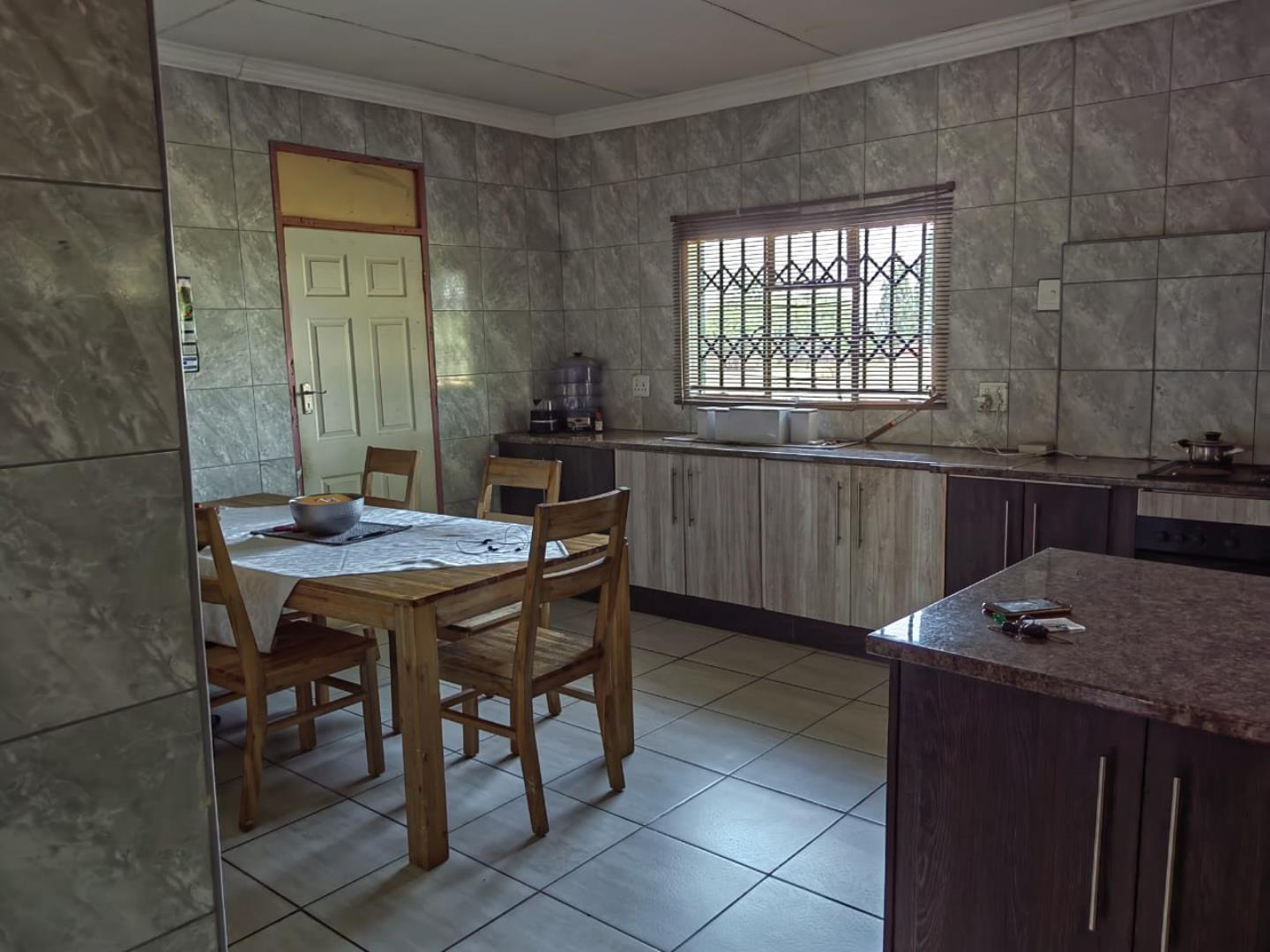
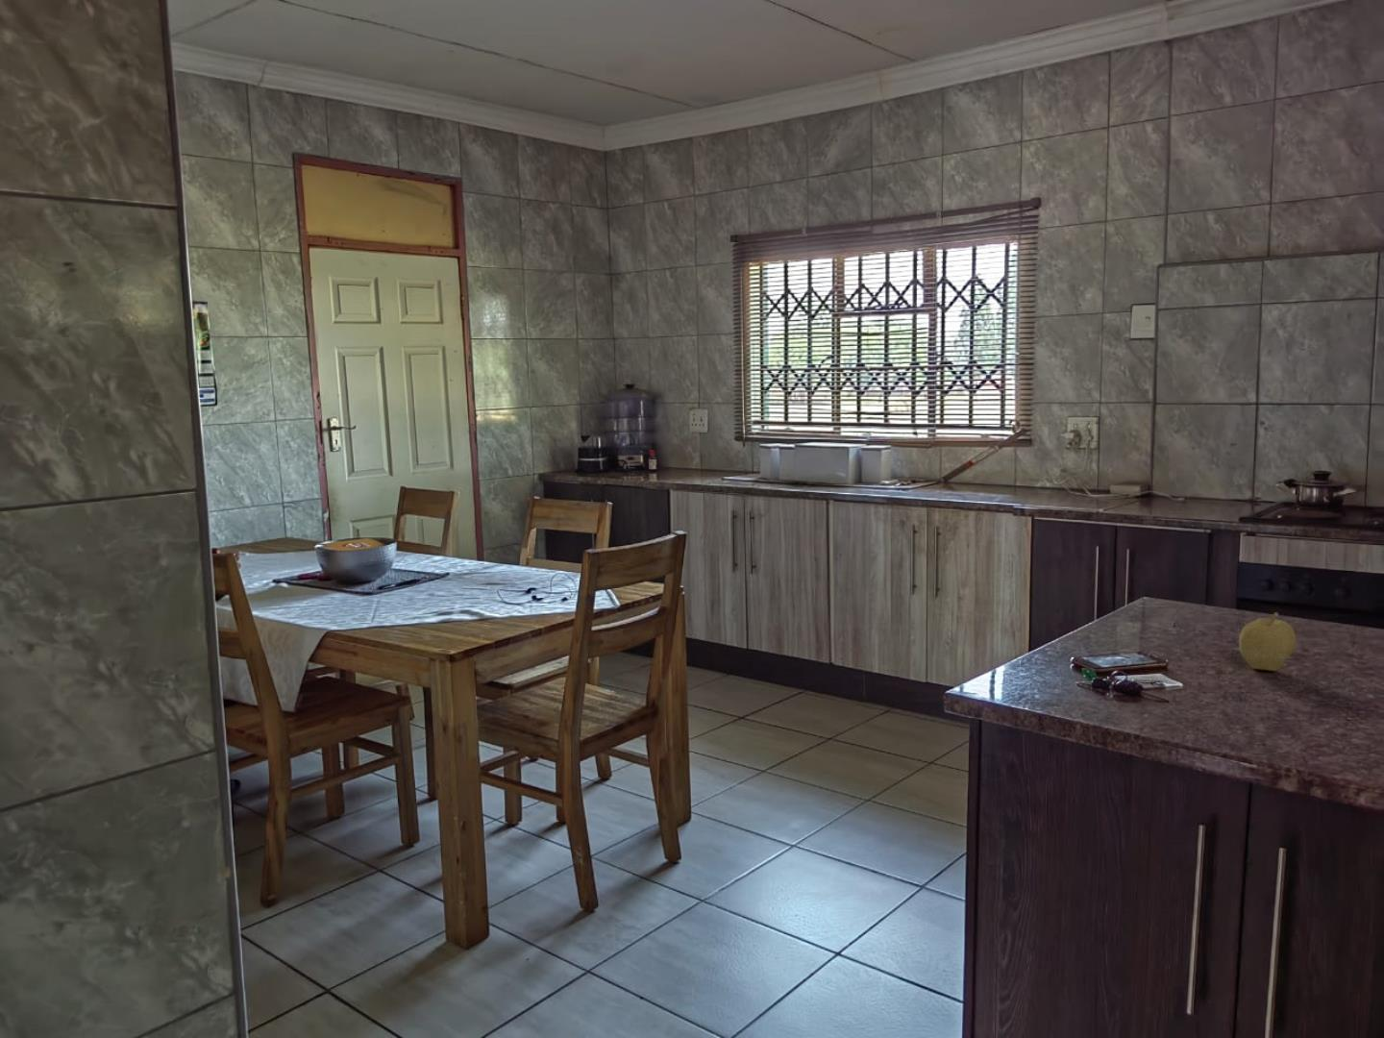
+ fruit [1238,612,1298,672]
